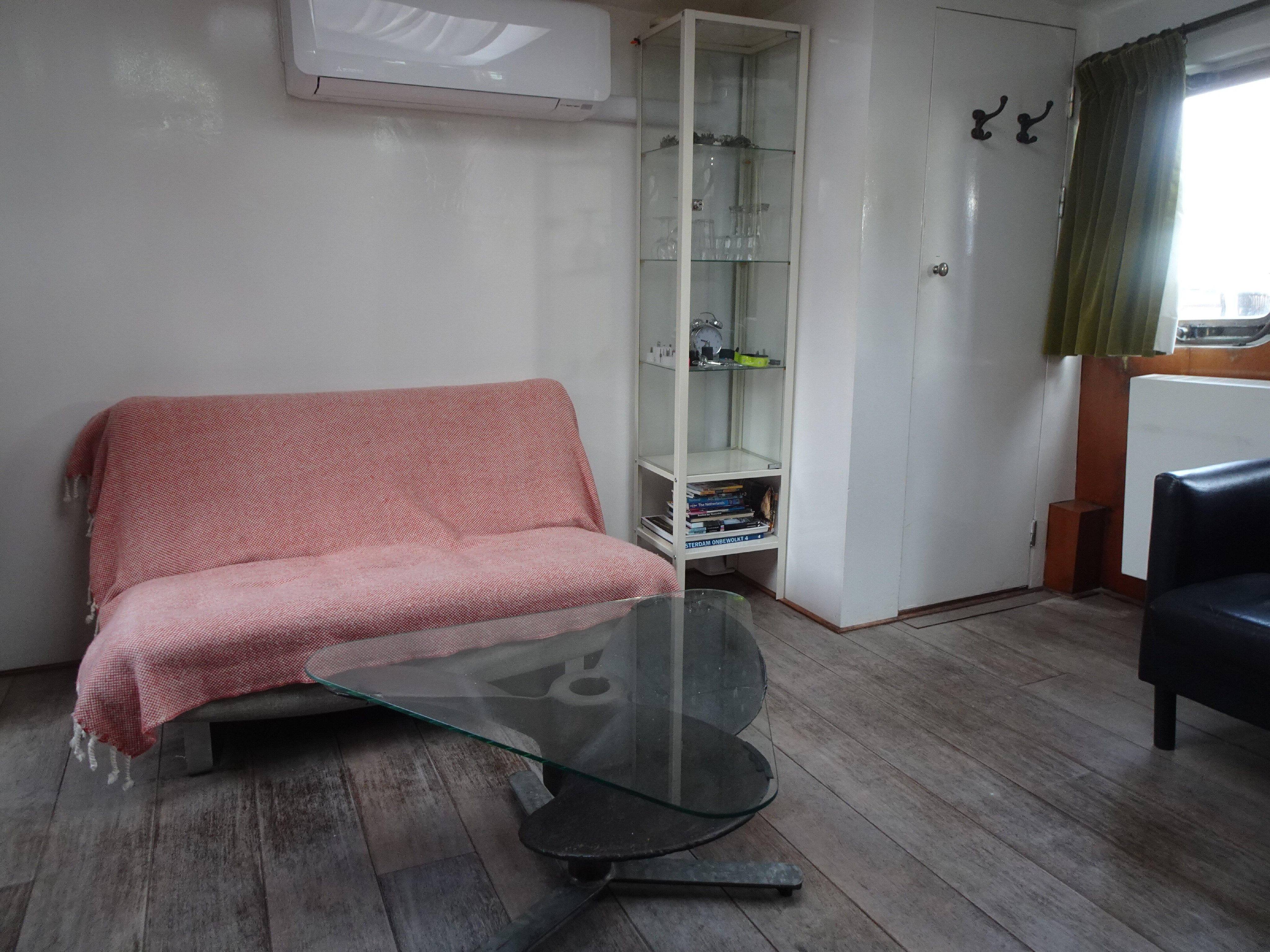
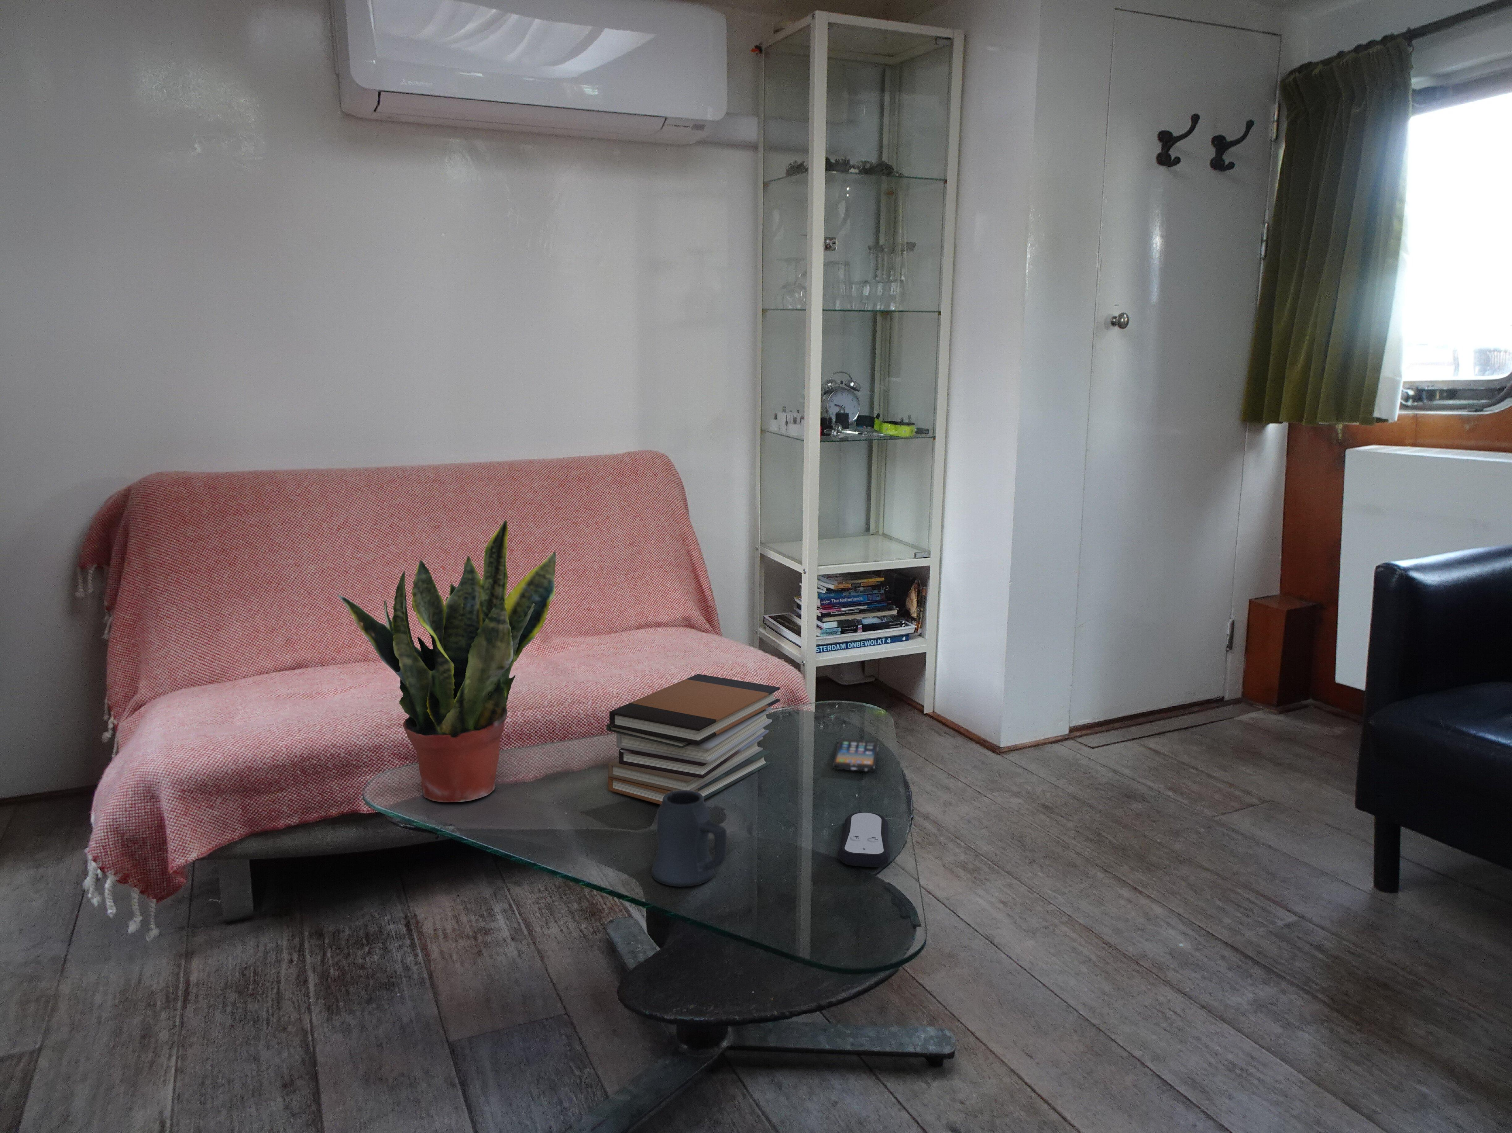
+ smartphone [832,738,879,771]
+ potted plant [337,519,556,802]
+ remote control [838,812,891,868]
+ book stack [606,674,780,805]
+ mug [651,790,727,888]
